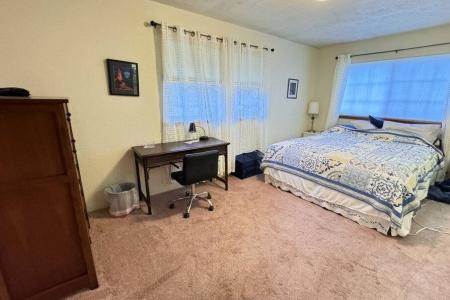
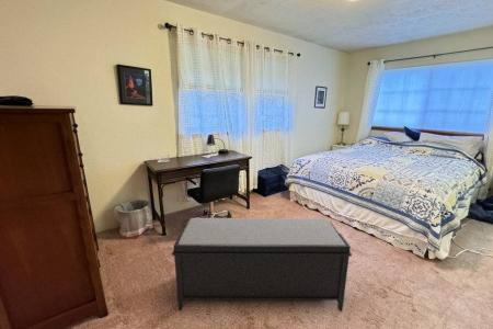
+ bench [171,217,353,313]
